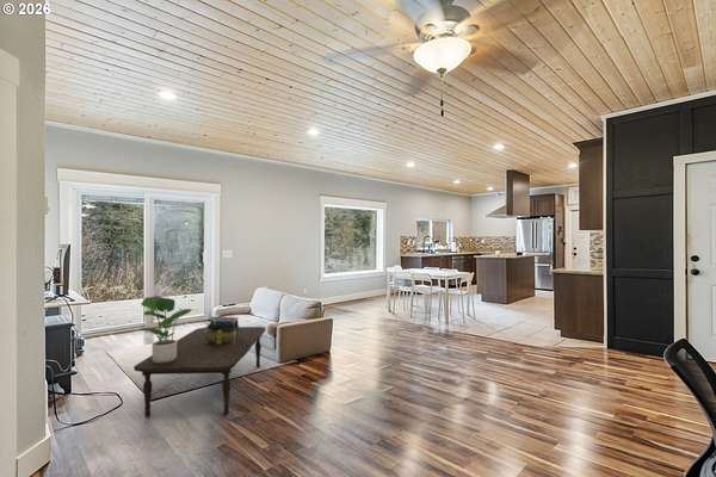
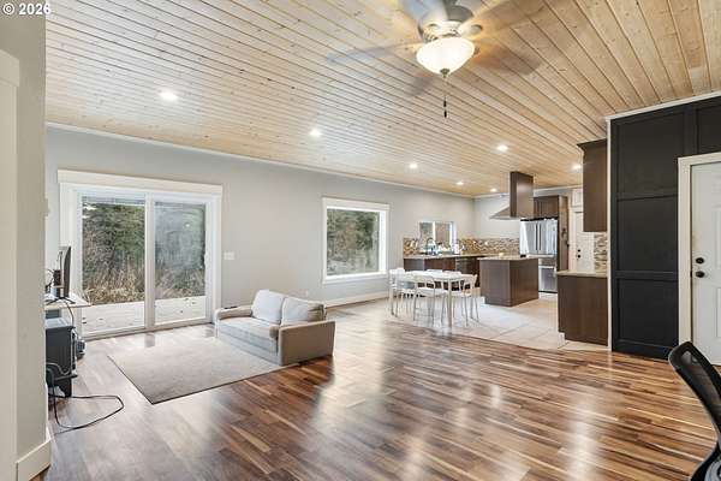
- coffee table [132,326,267,417]
- stack of books [204,316,241,343]
- potted plant [141,296,193,364]
